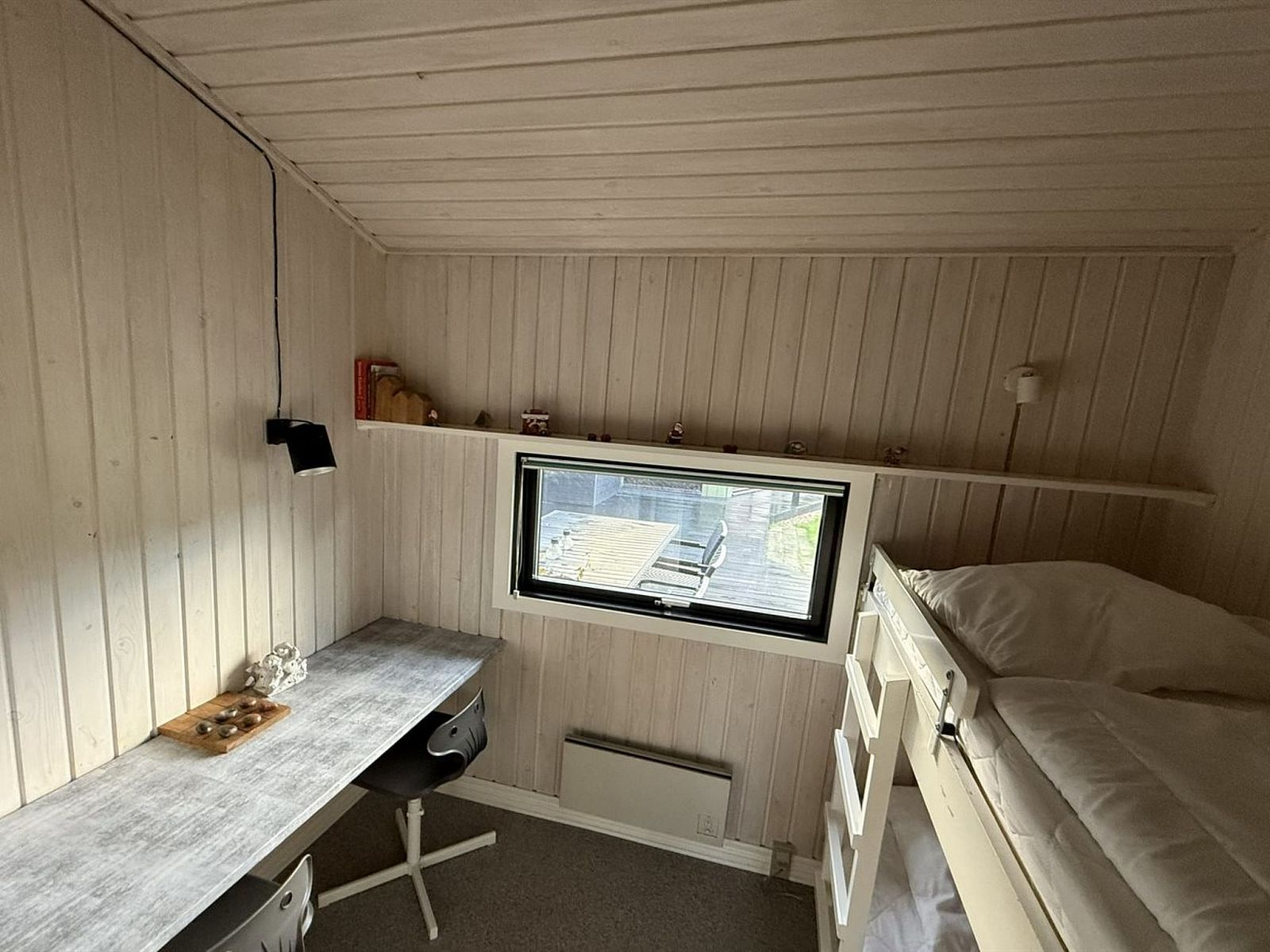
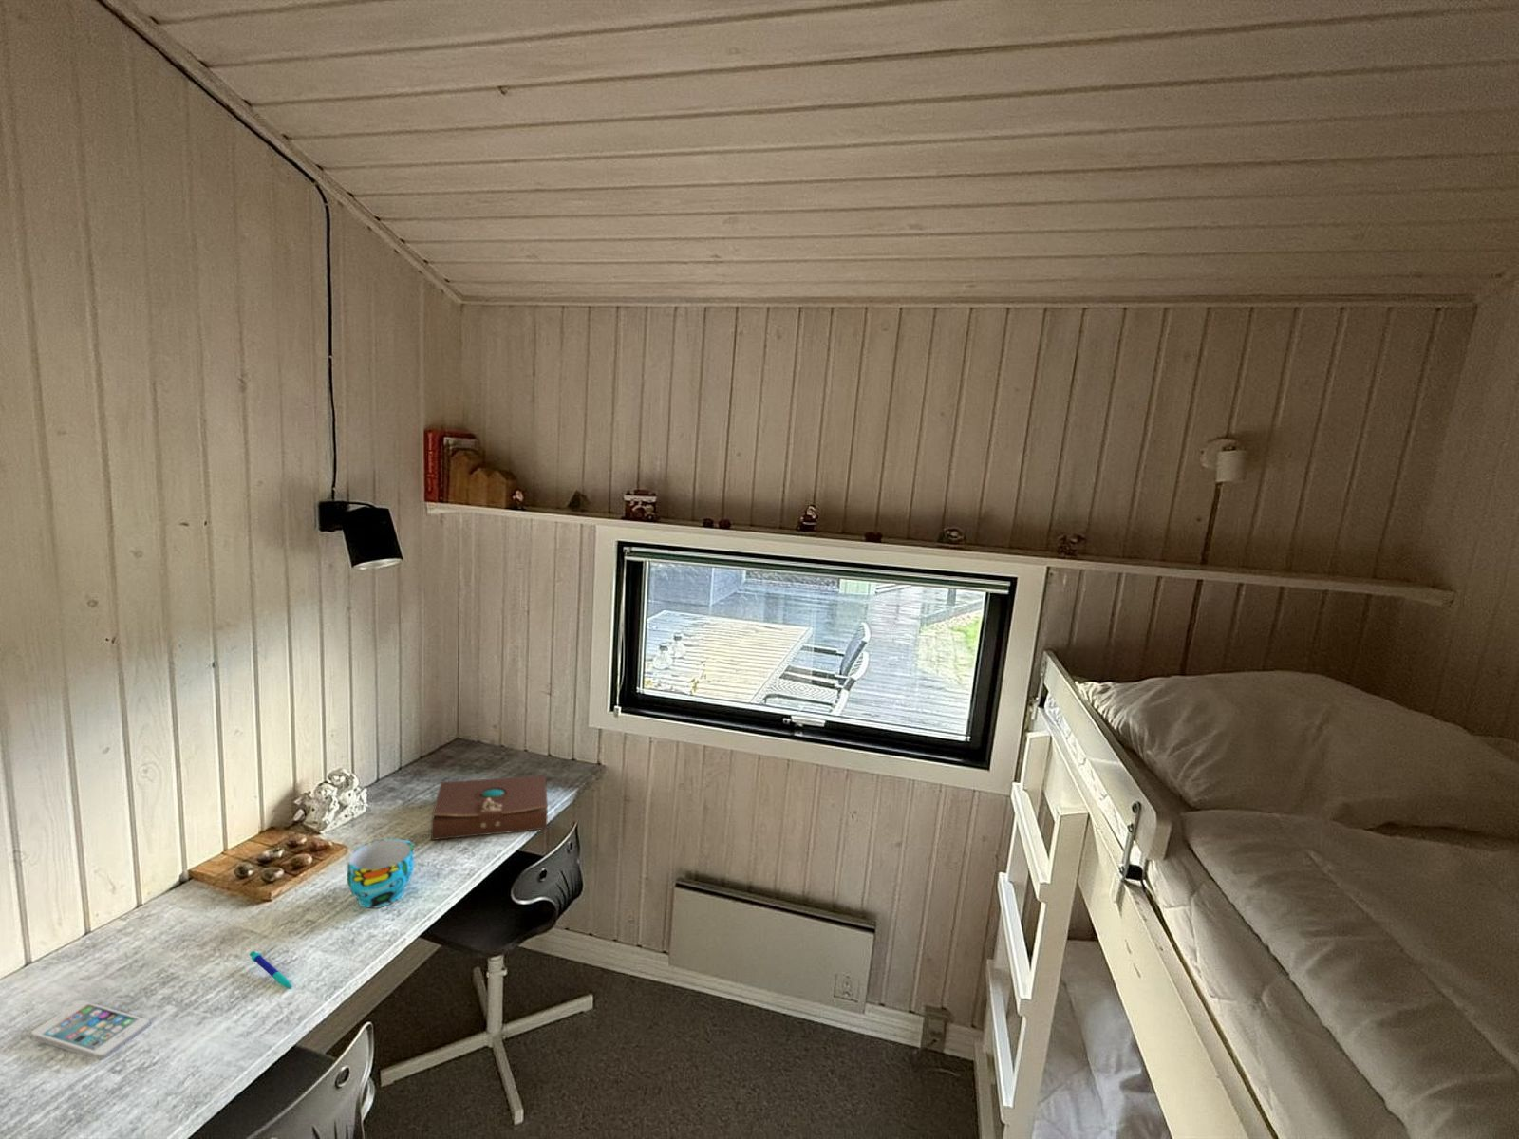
+ smartphone [30,999,151,1061]
+ cup [346,839,415,909]
+ pen [249,950,292,989]
+ book [431,774,549,841]
